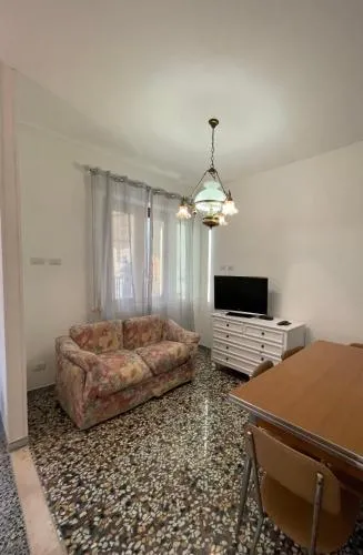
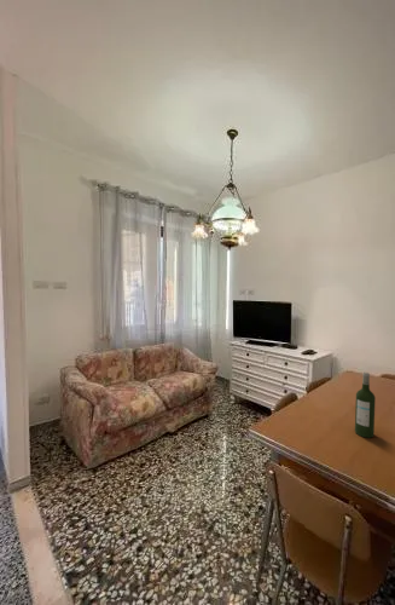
+ wine bottle [354,371,377,439]
